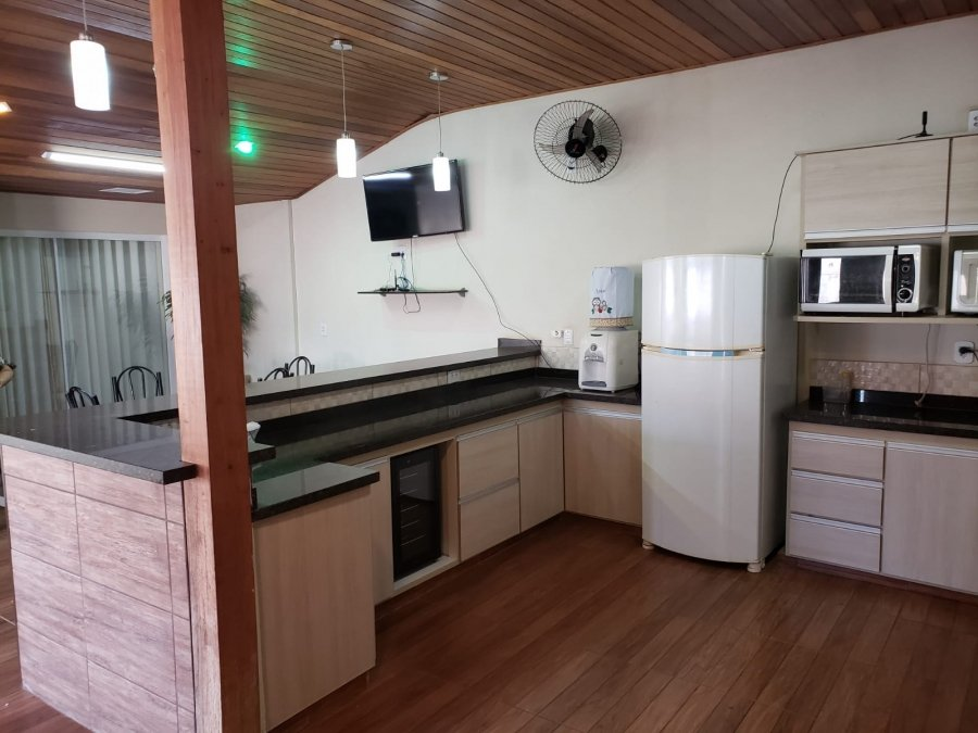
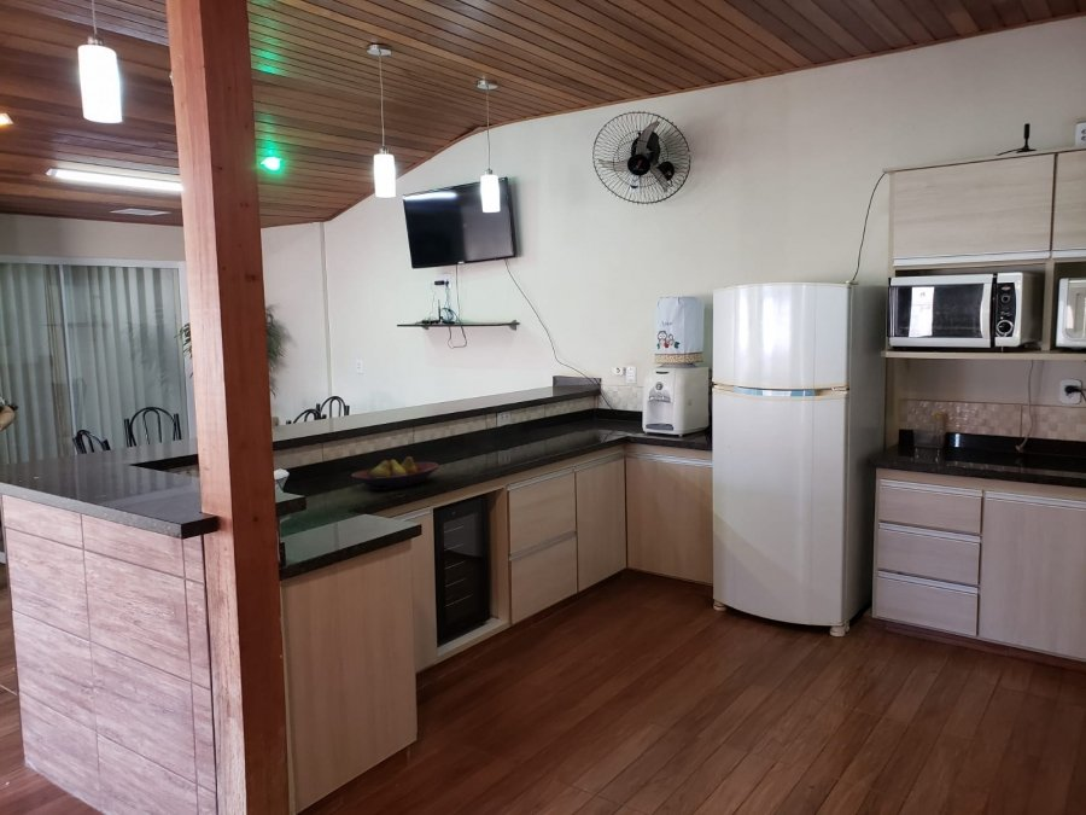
+ fruit bowl [351,455,440,491]
